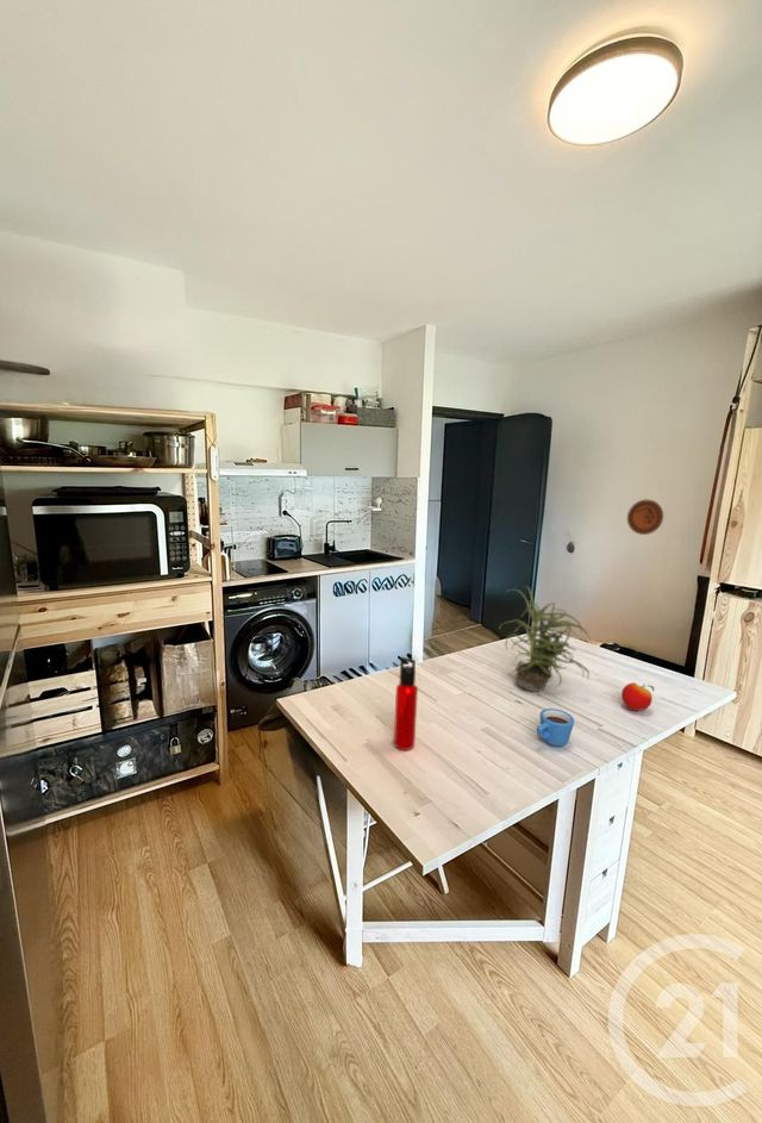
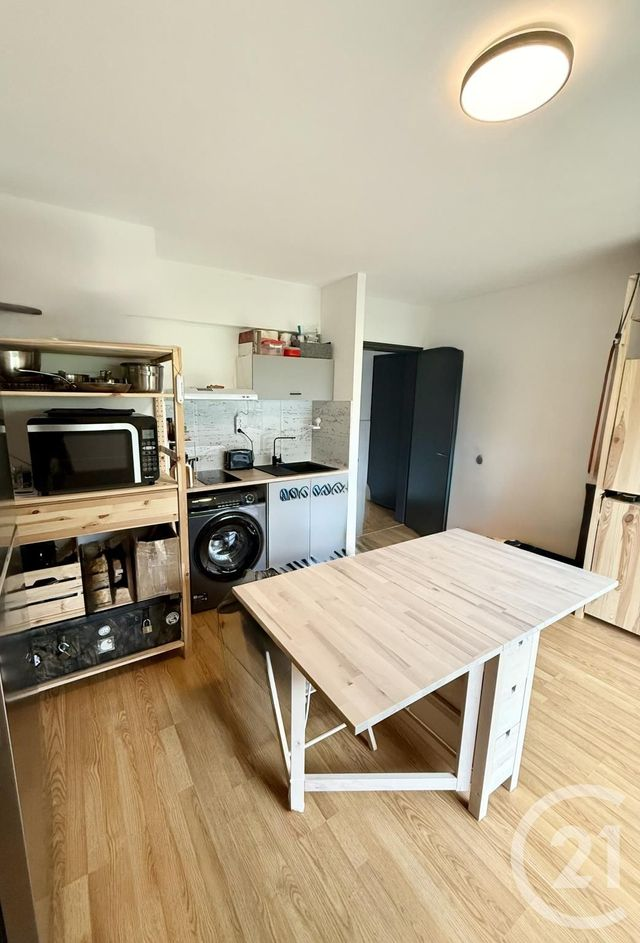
- decorative plate [626,499,664,536]
- mug [536,707,575,748]
- potted plant [498,586,593,693]
- apple [620,681,655,712]
- water bottle [393,656,419,751]
